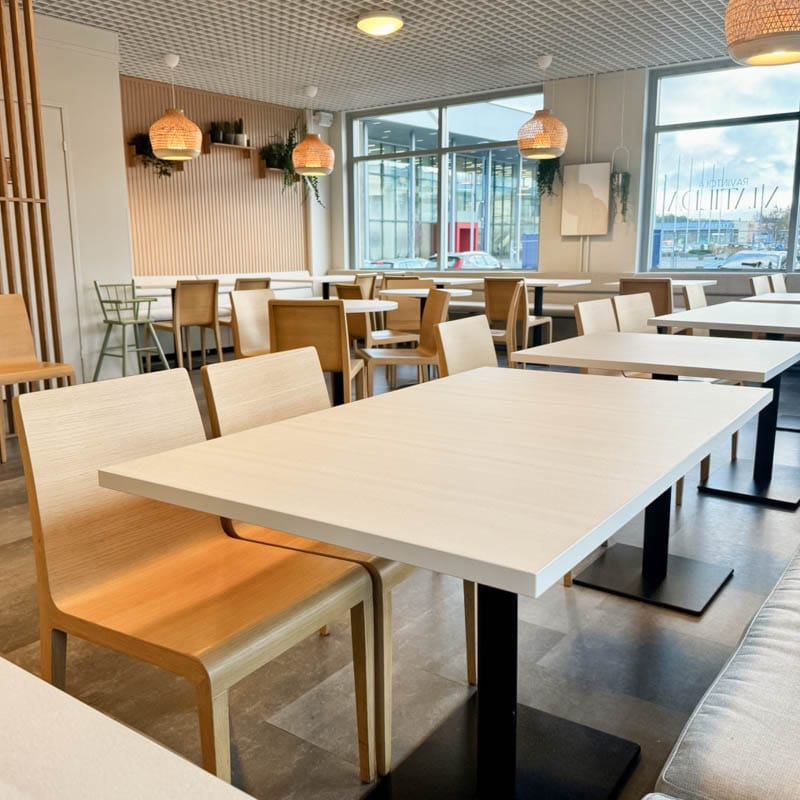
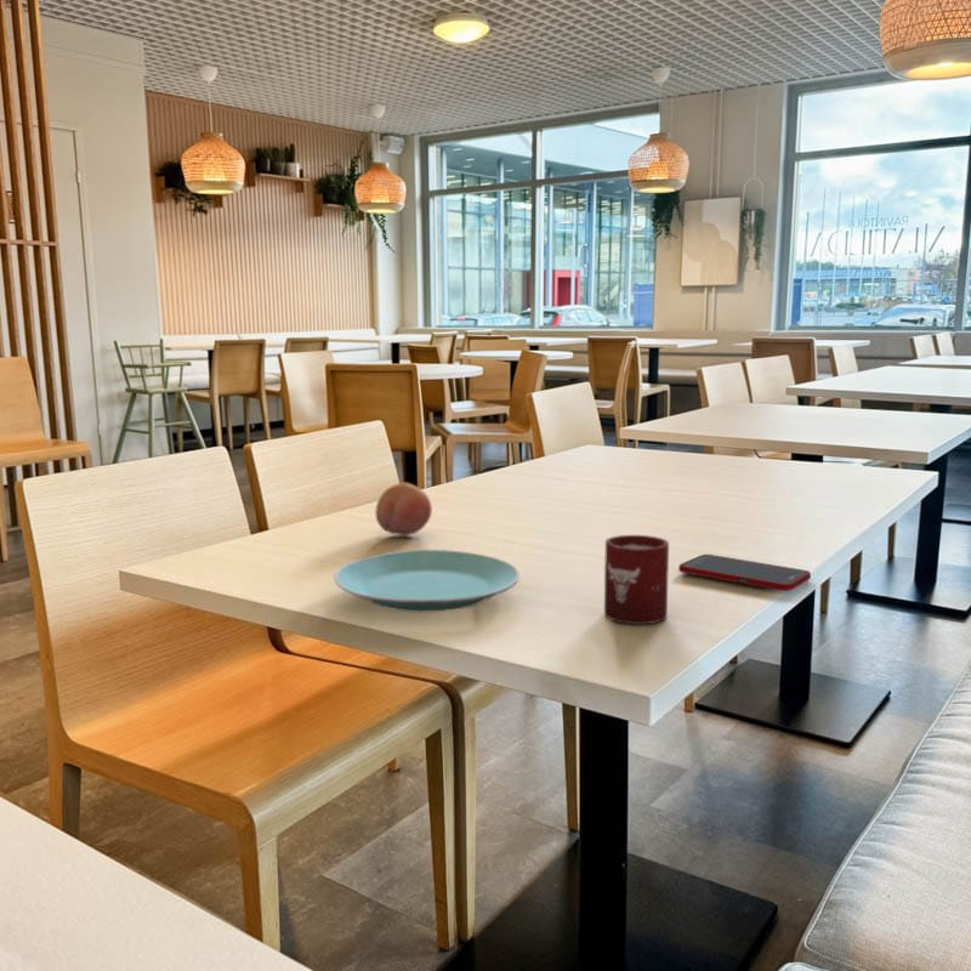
+ cell phone [677,553,812,592]
+ plate [333,549,521,613]
+ cup [603,534,670,625]
+ fruit [374,482,433,536]
